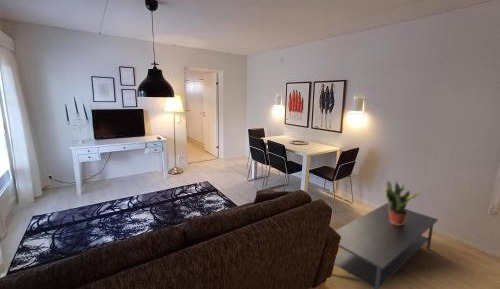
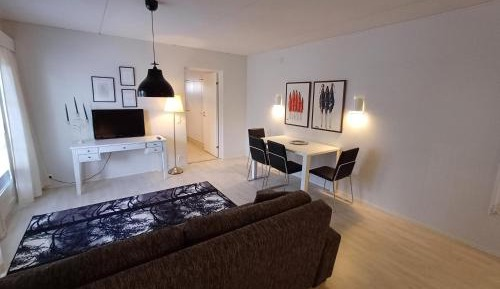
- coffee table [333,202,439,289]
- potted plant [384,178,420,225]
